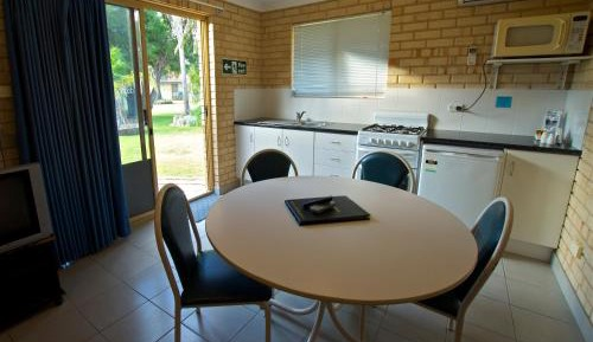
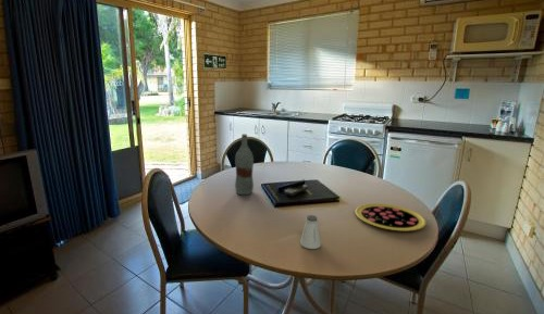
+ bottle [234,134,255,196]
+ pizza [354,202,428,231]
+ saltshaker [299,214,322,250]
